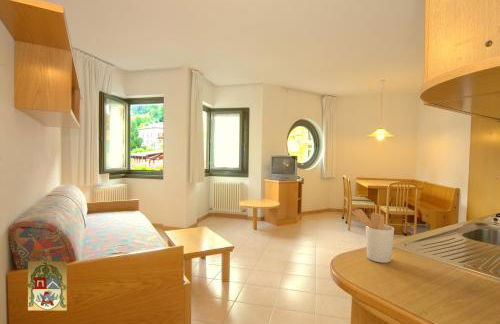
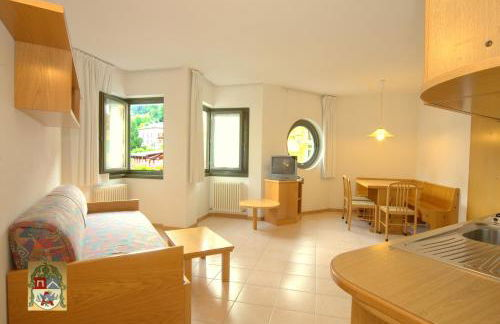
- utensil holder [351,208,395,264]
